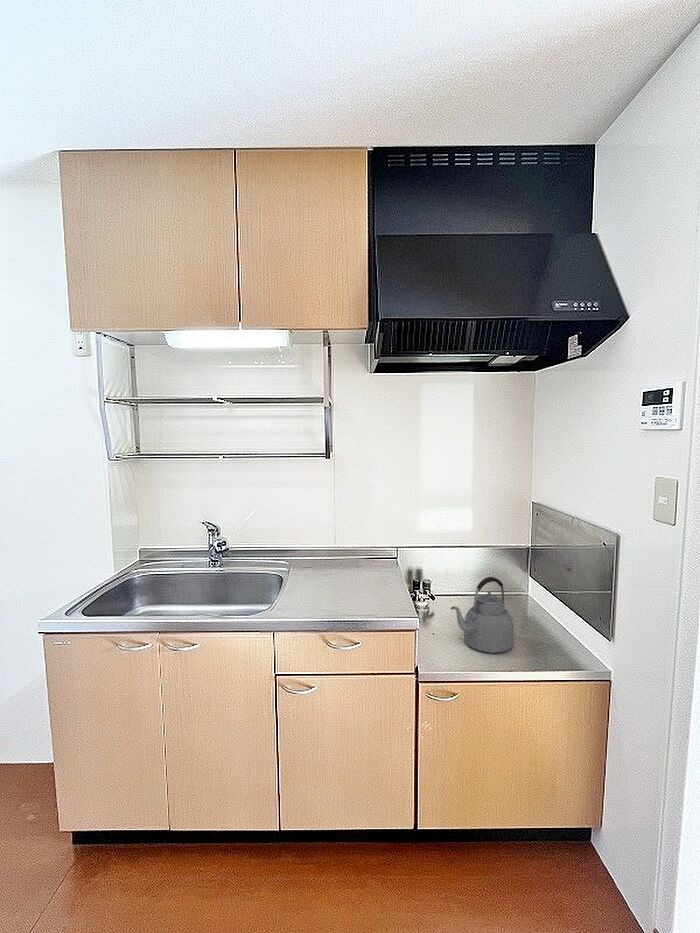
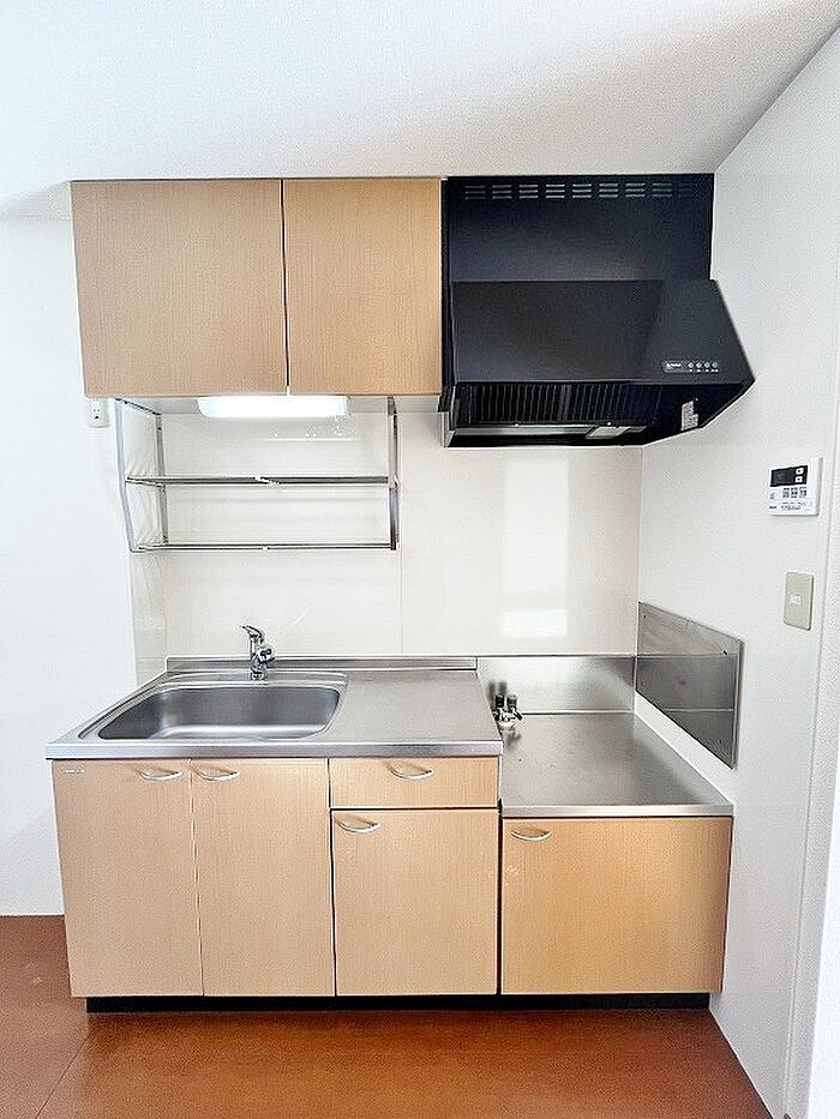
- kettle [449,576,515,654]
